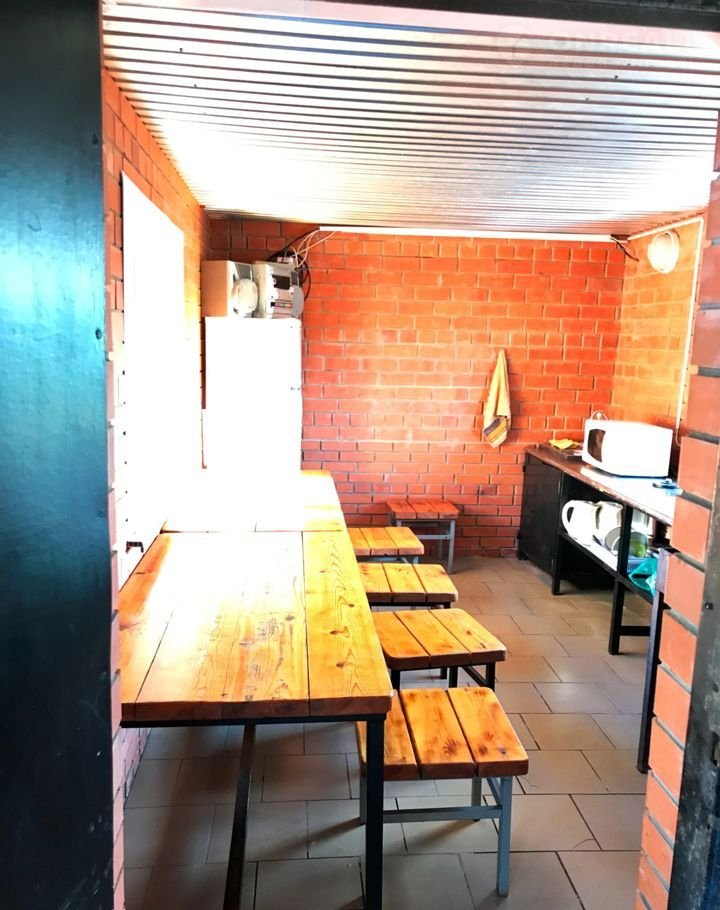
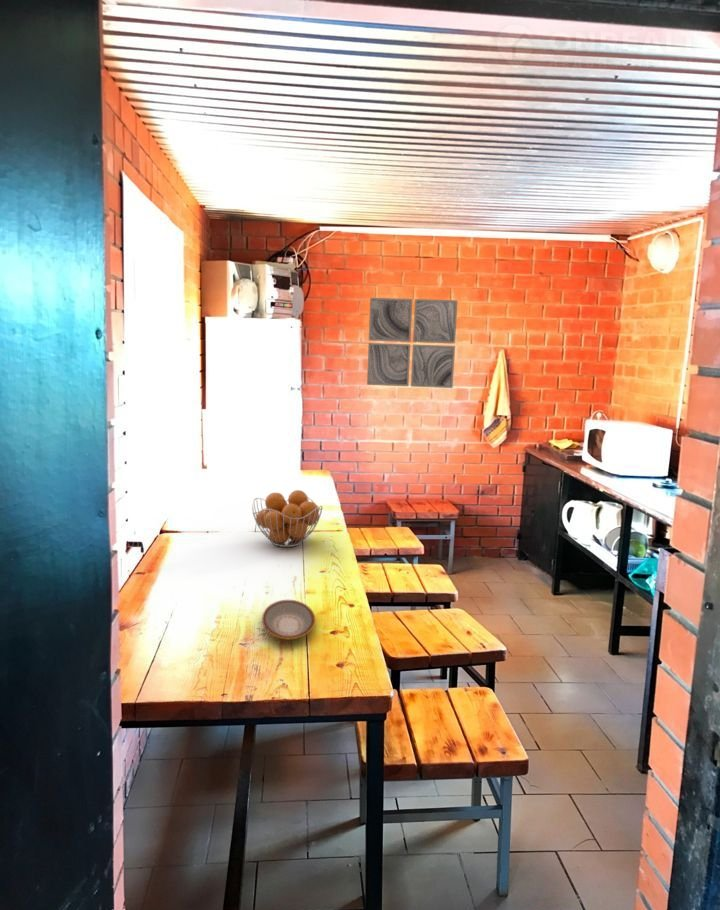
+ plate [261,599,316,641]
+ fruit basket [251,489,323,548]
+ wall art [366,297,459,389]
